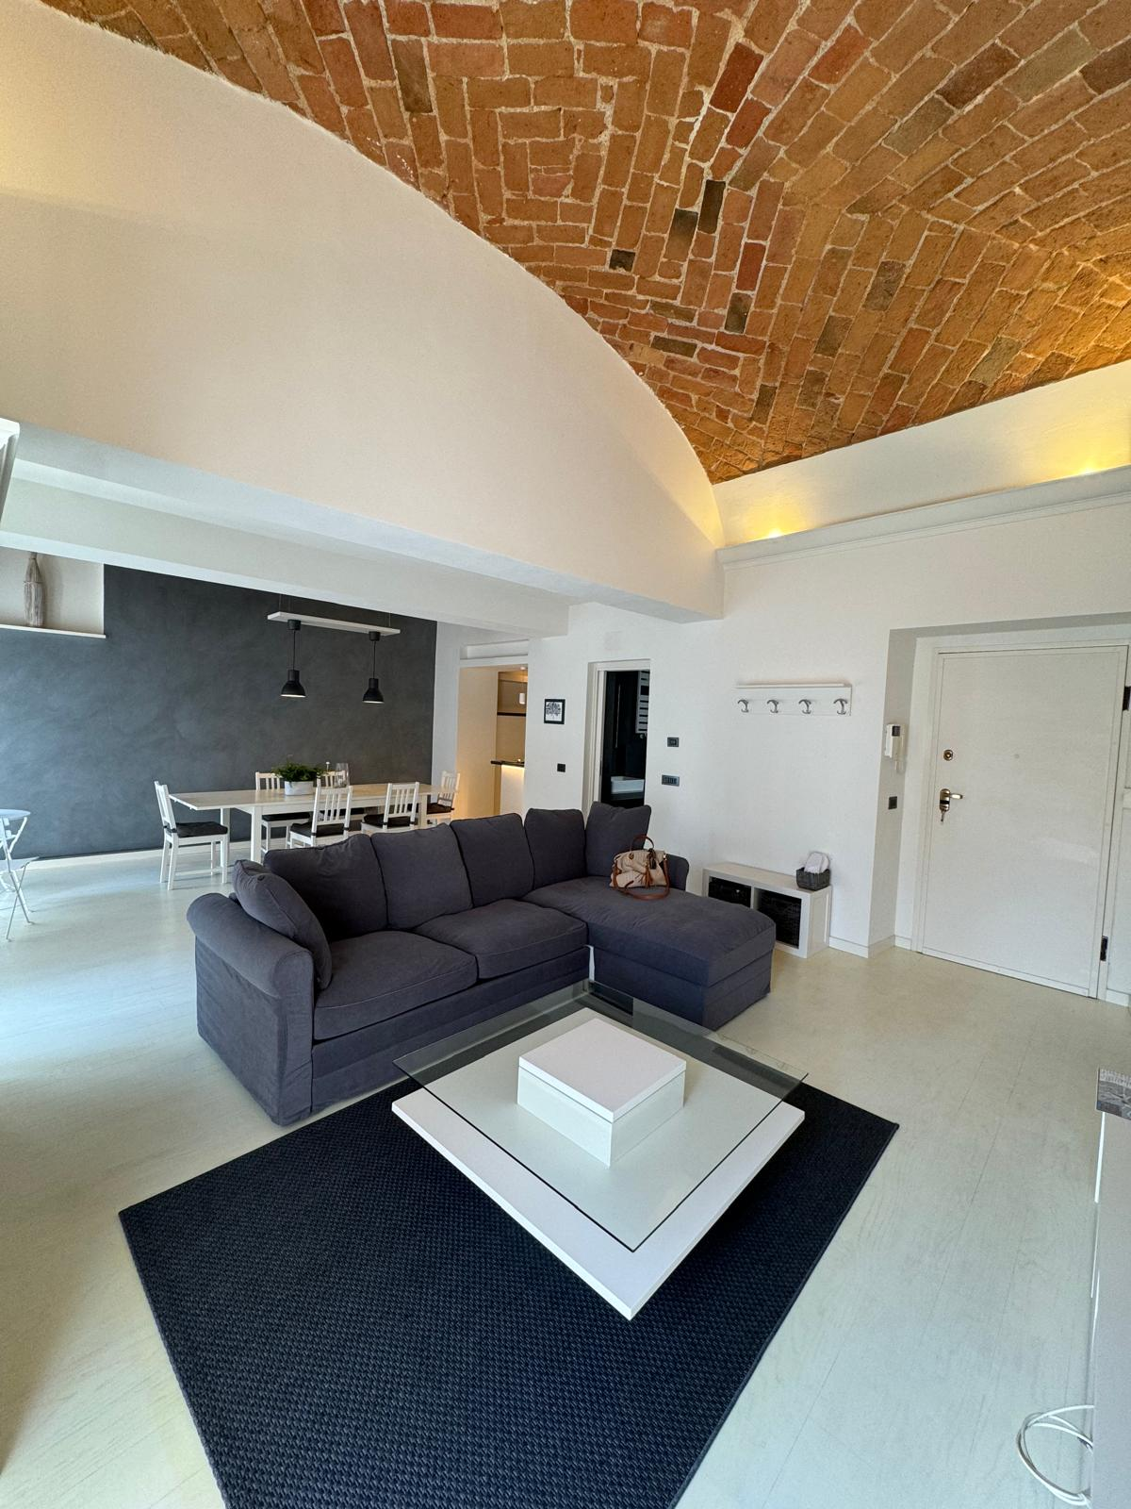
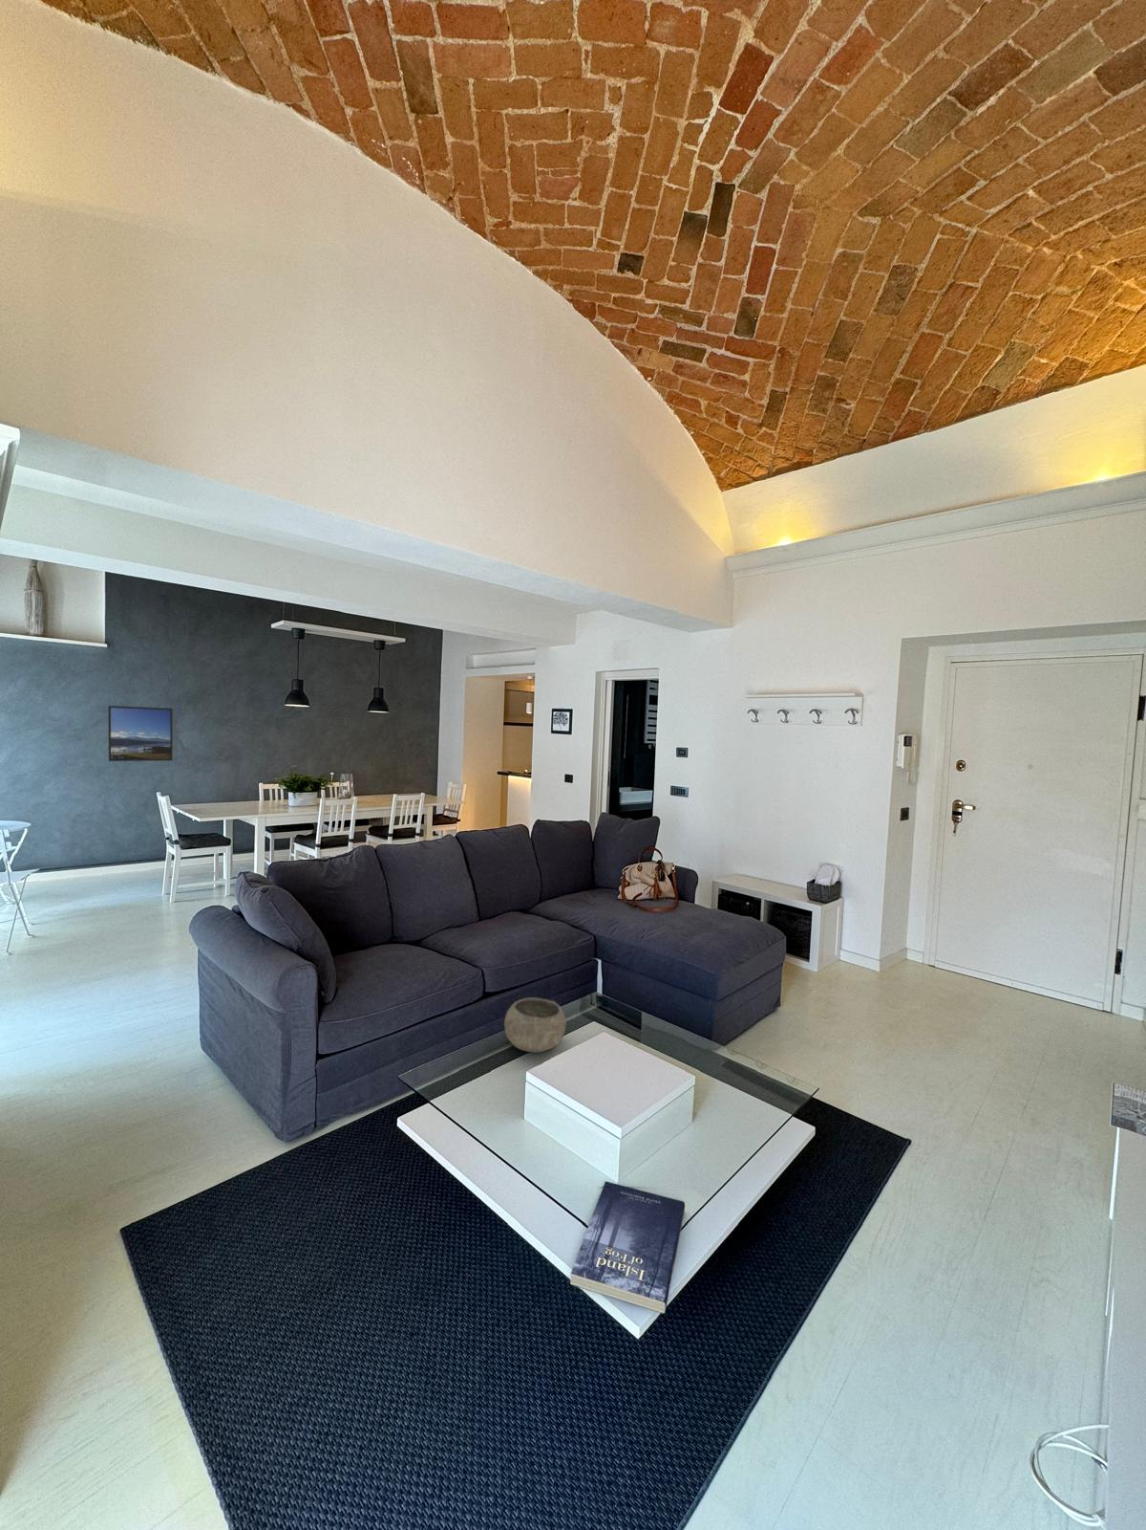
+ book [569,1179,686,1314]
+ bowl [503,996,567,1054]
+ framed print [107,705,173,763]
